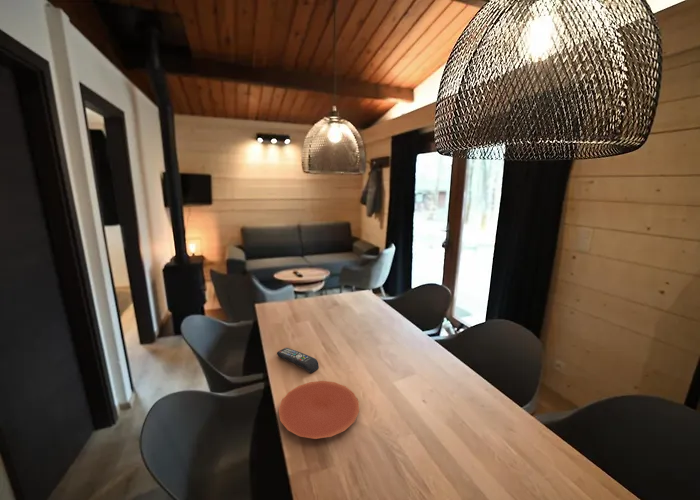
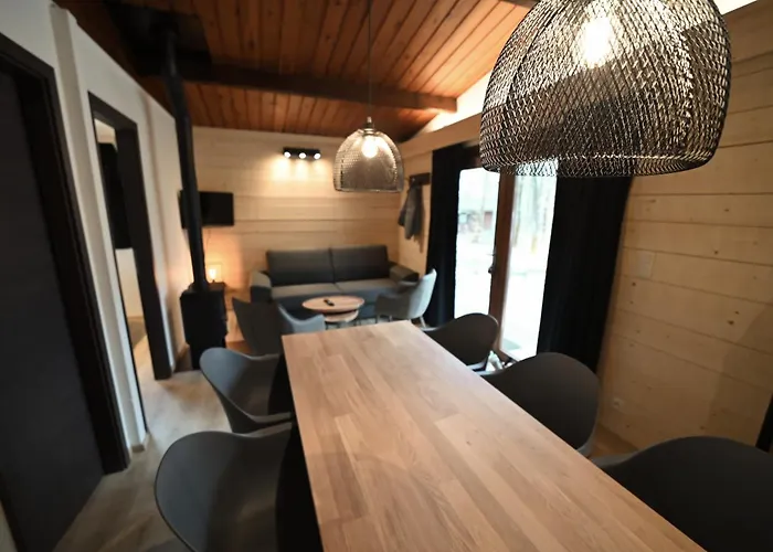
- remote control [276,347,320,374]
- plate [278,380,360,440]
